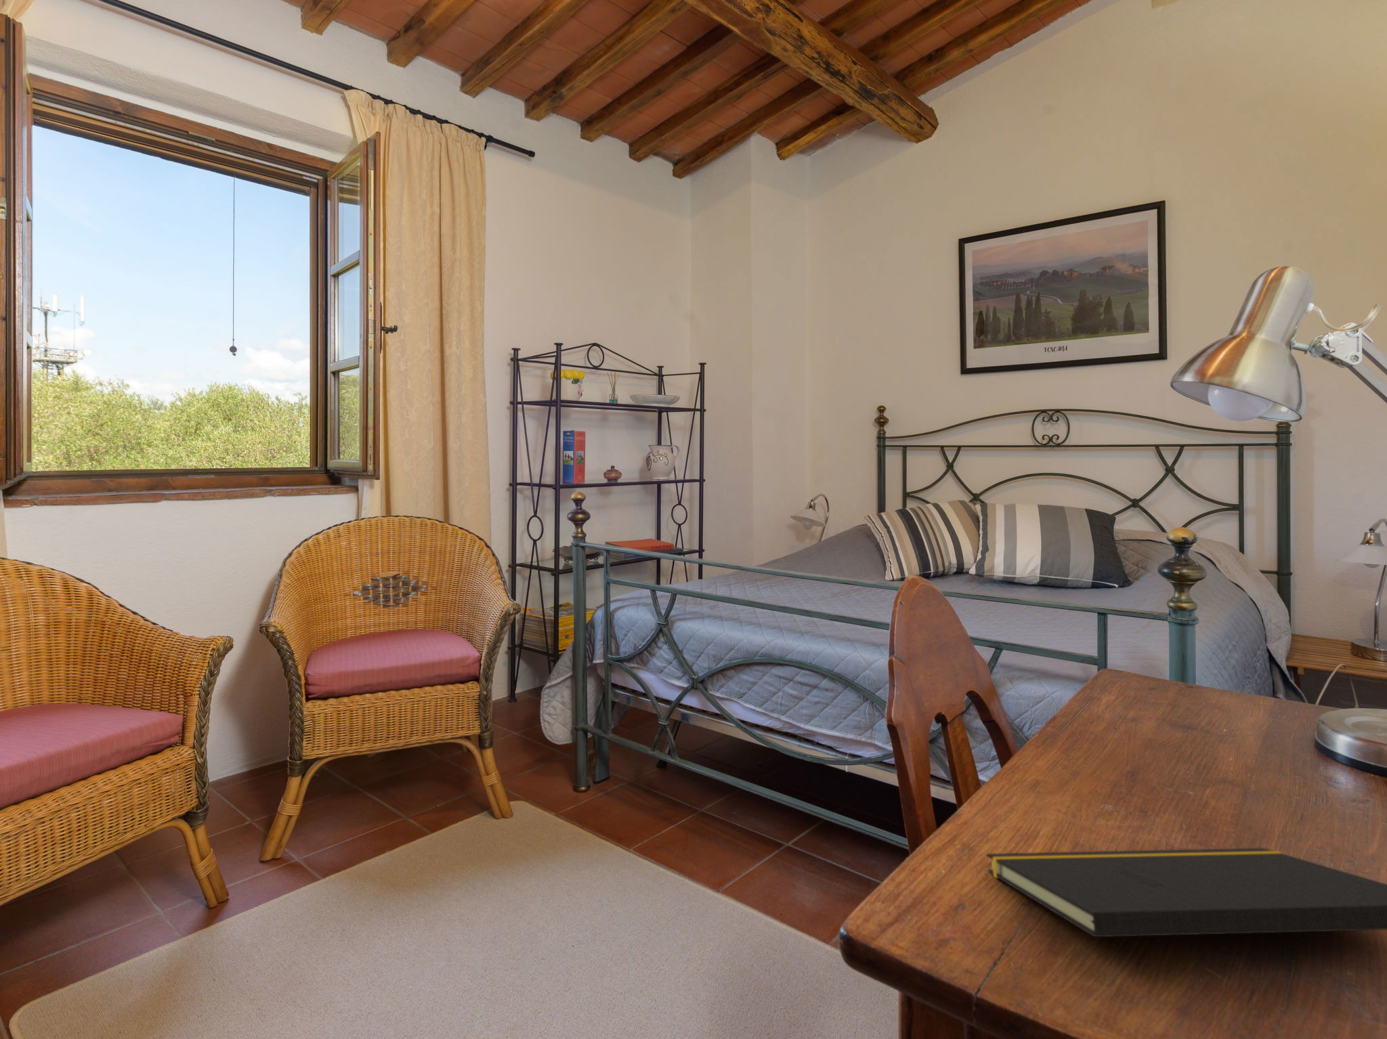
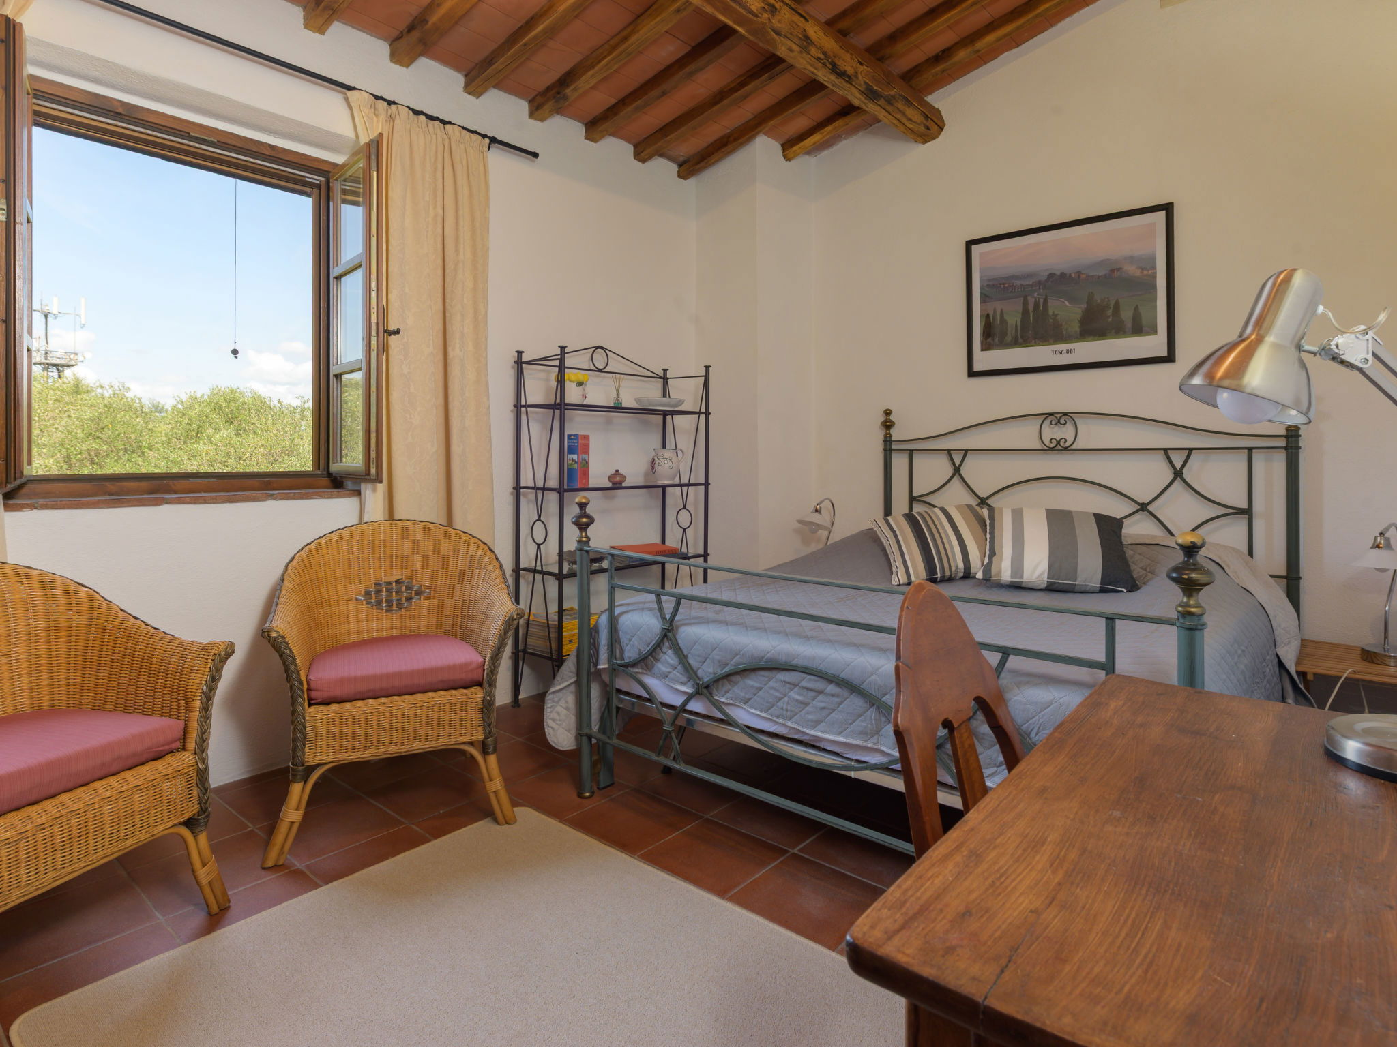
- notepad [986,848,1387,938]
